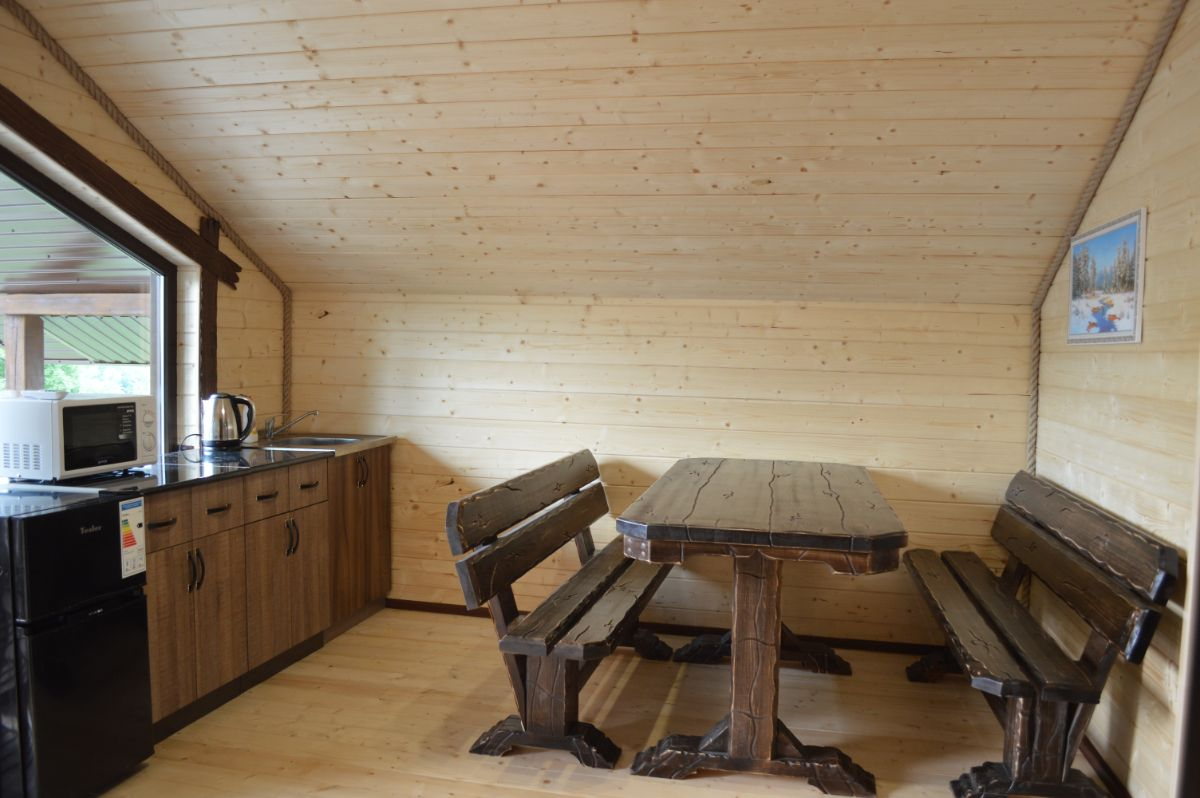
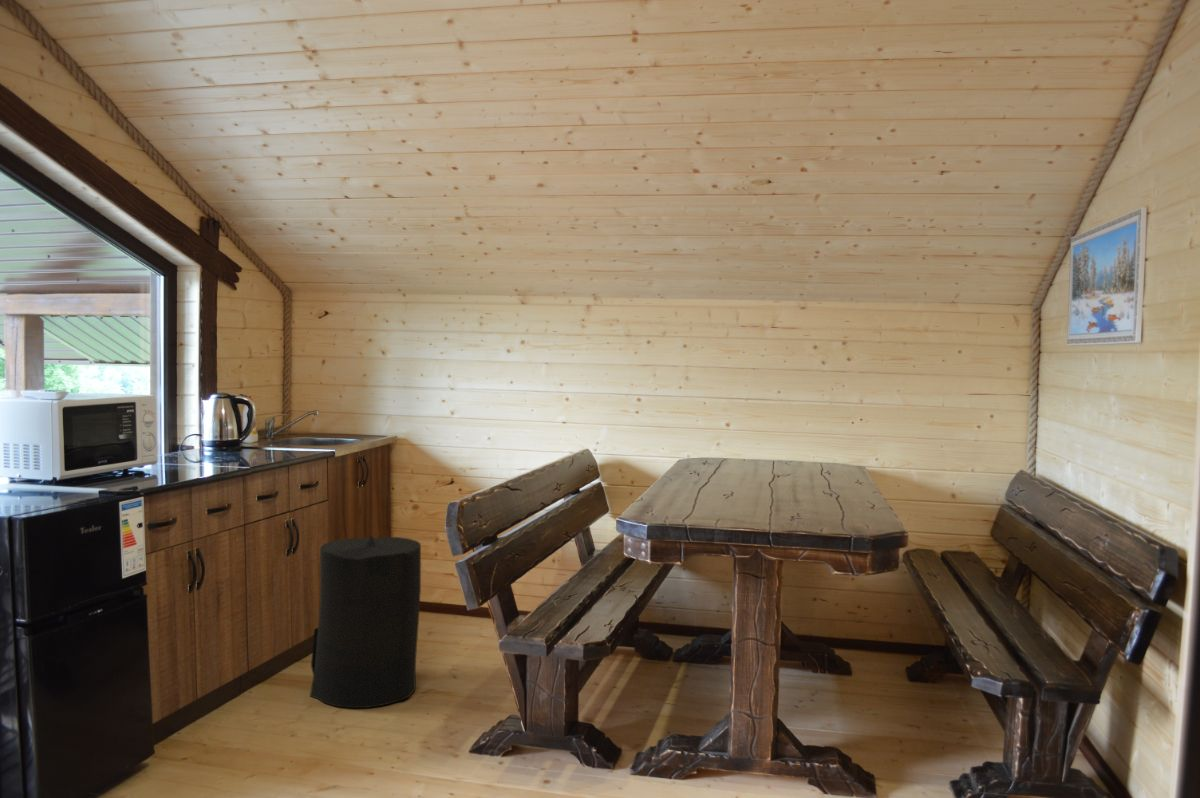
+ trash can [309,534,422,709]
